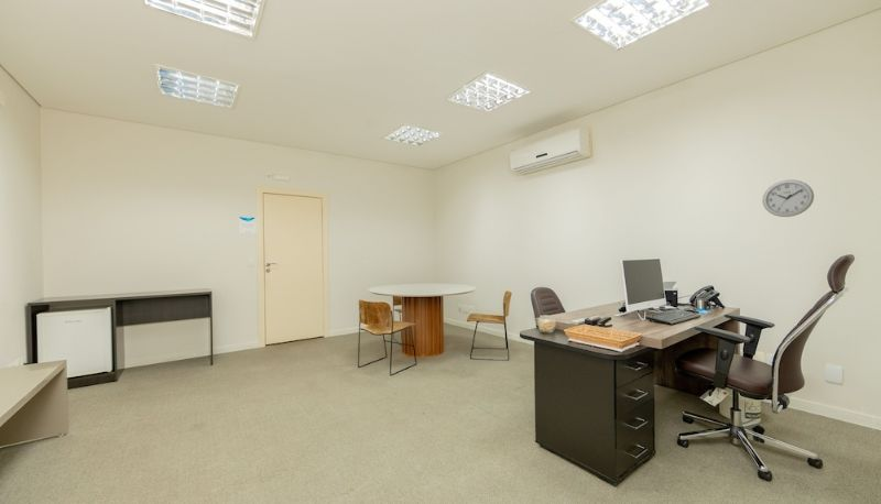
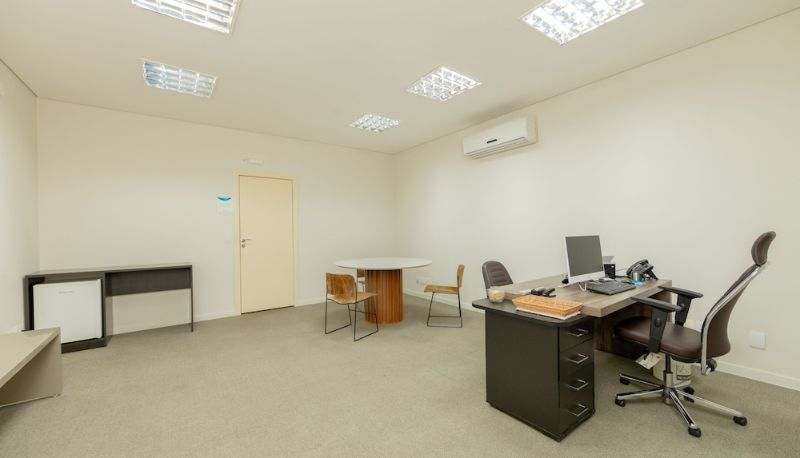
- wall clock [761,178,815,218]
